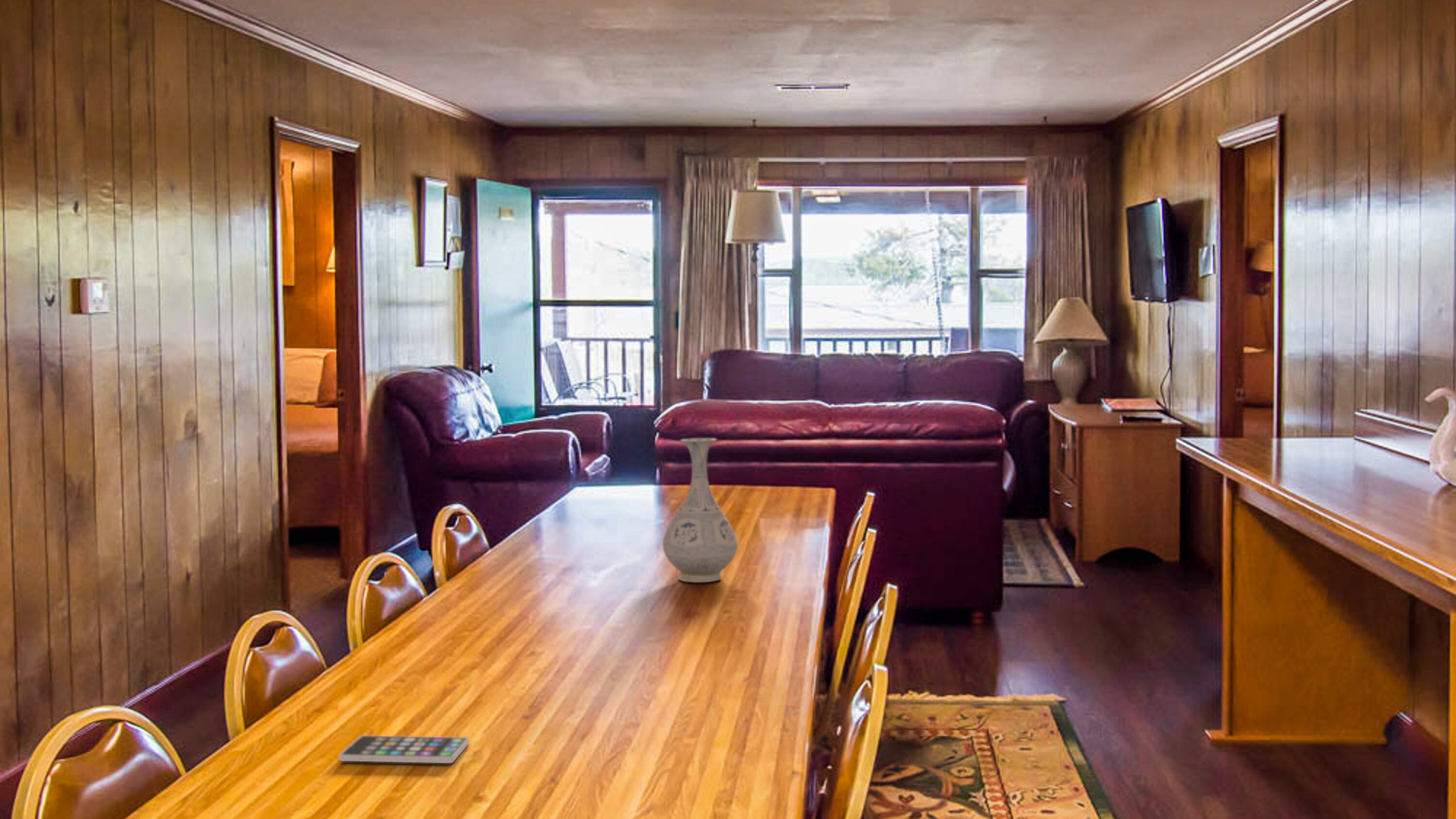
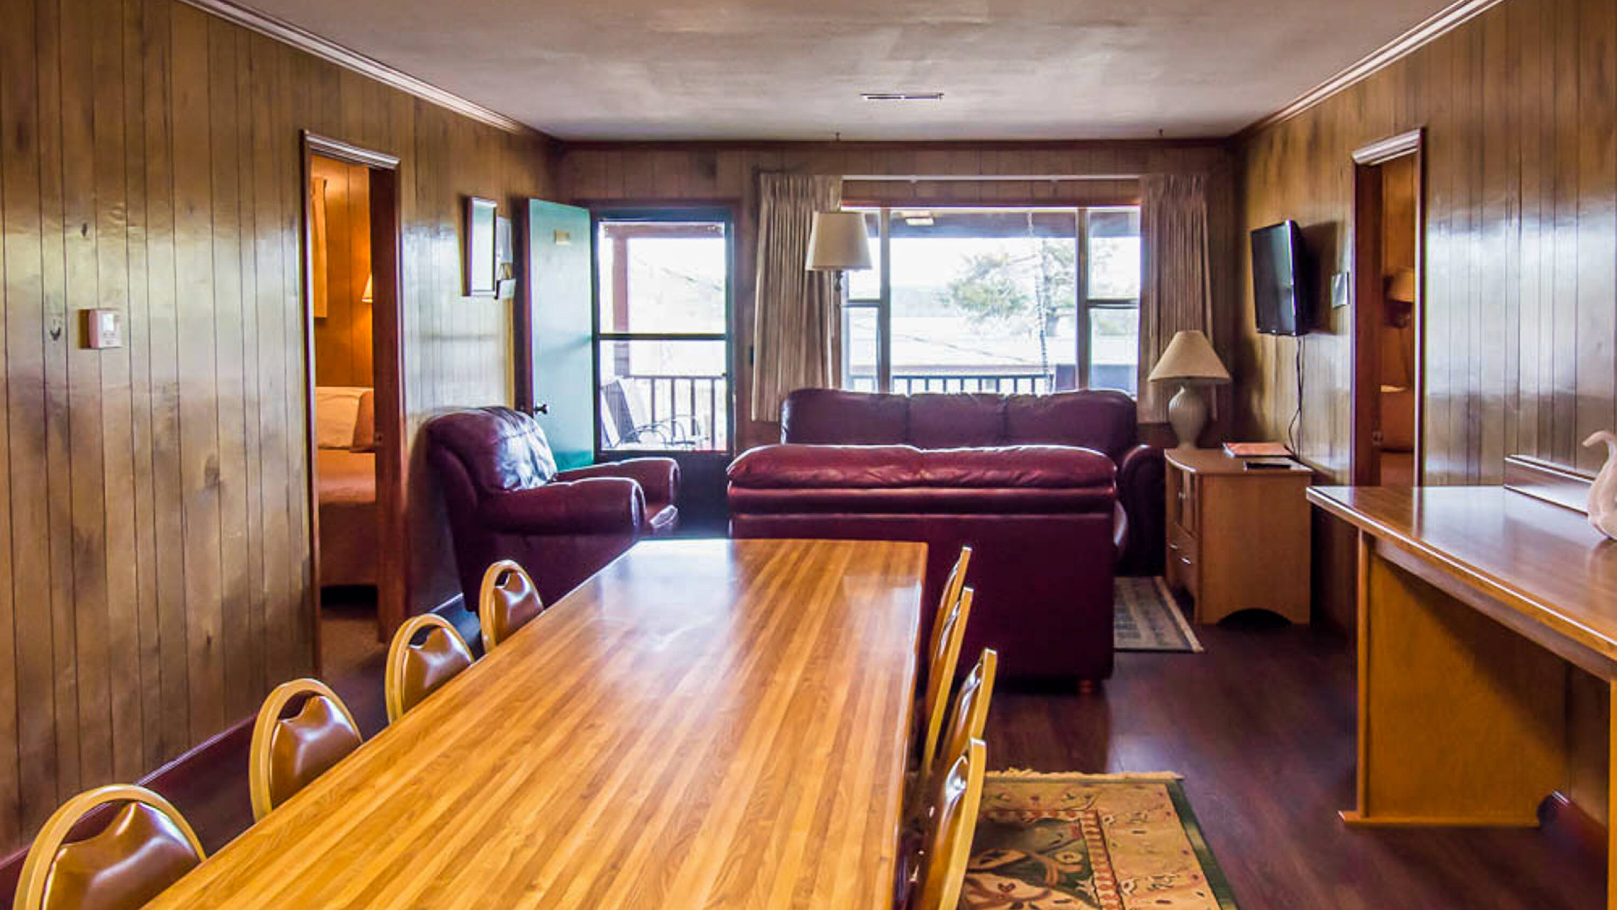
- vase [662,438,738,583]
- smartphone [339,735,469,764]
